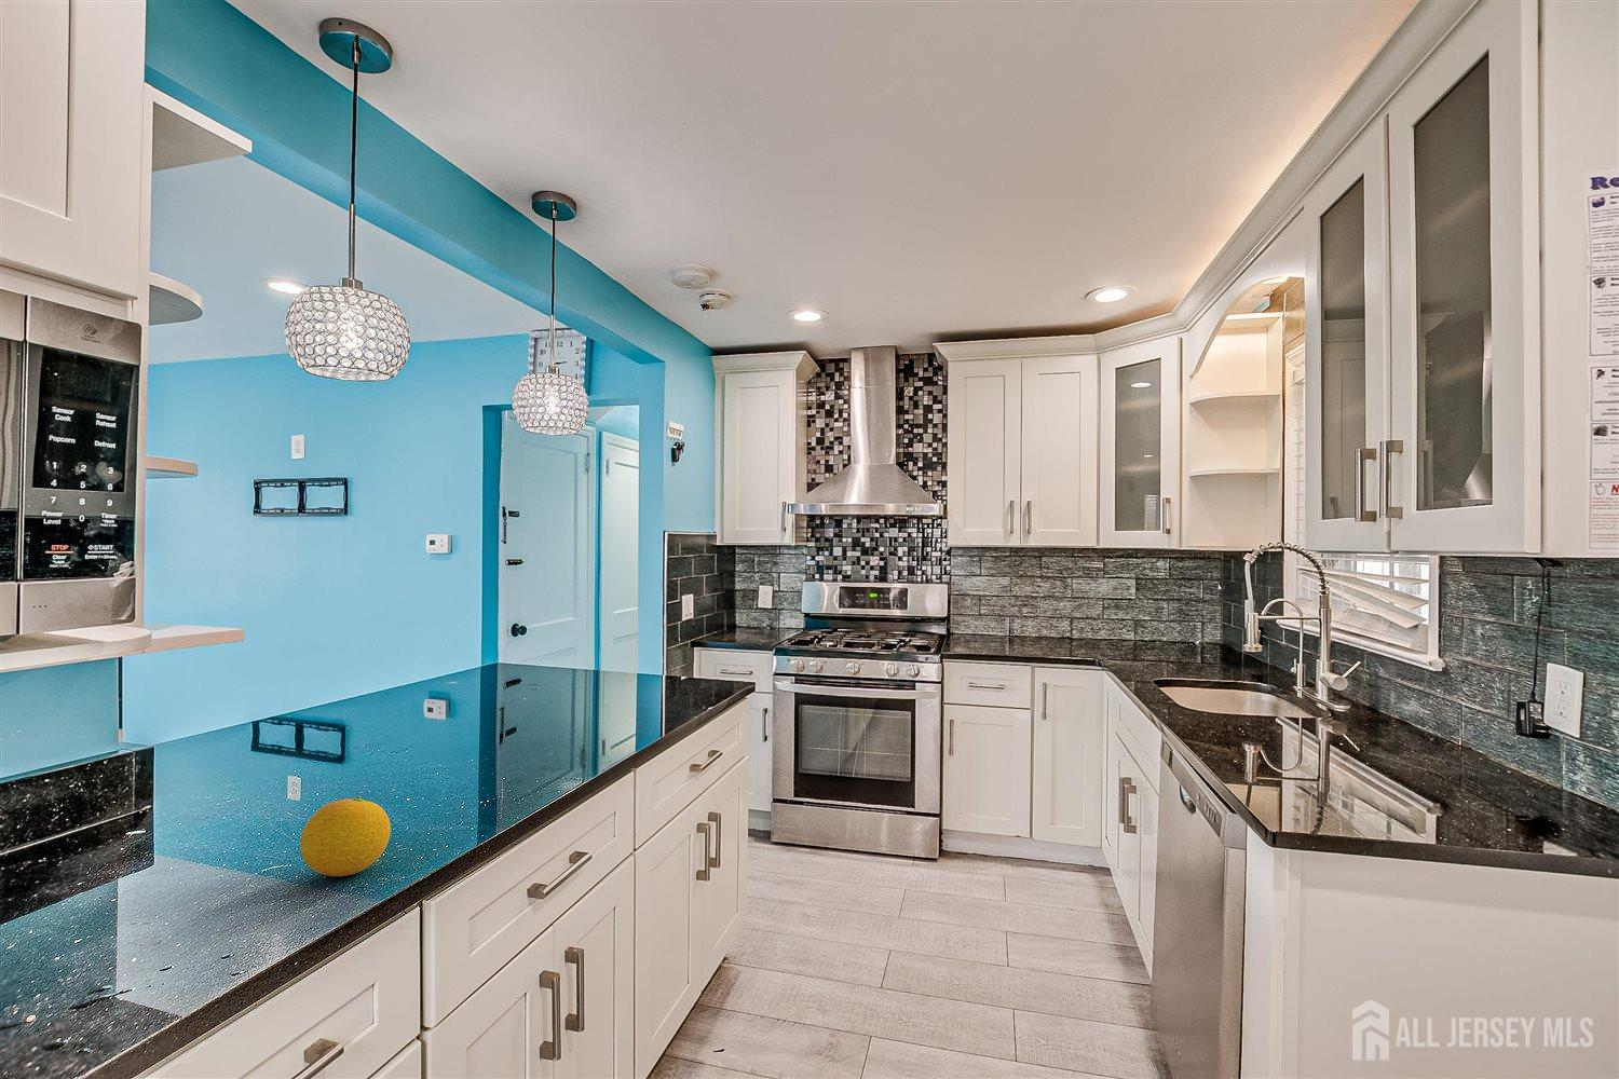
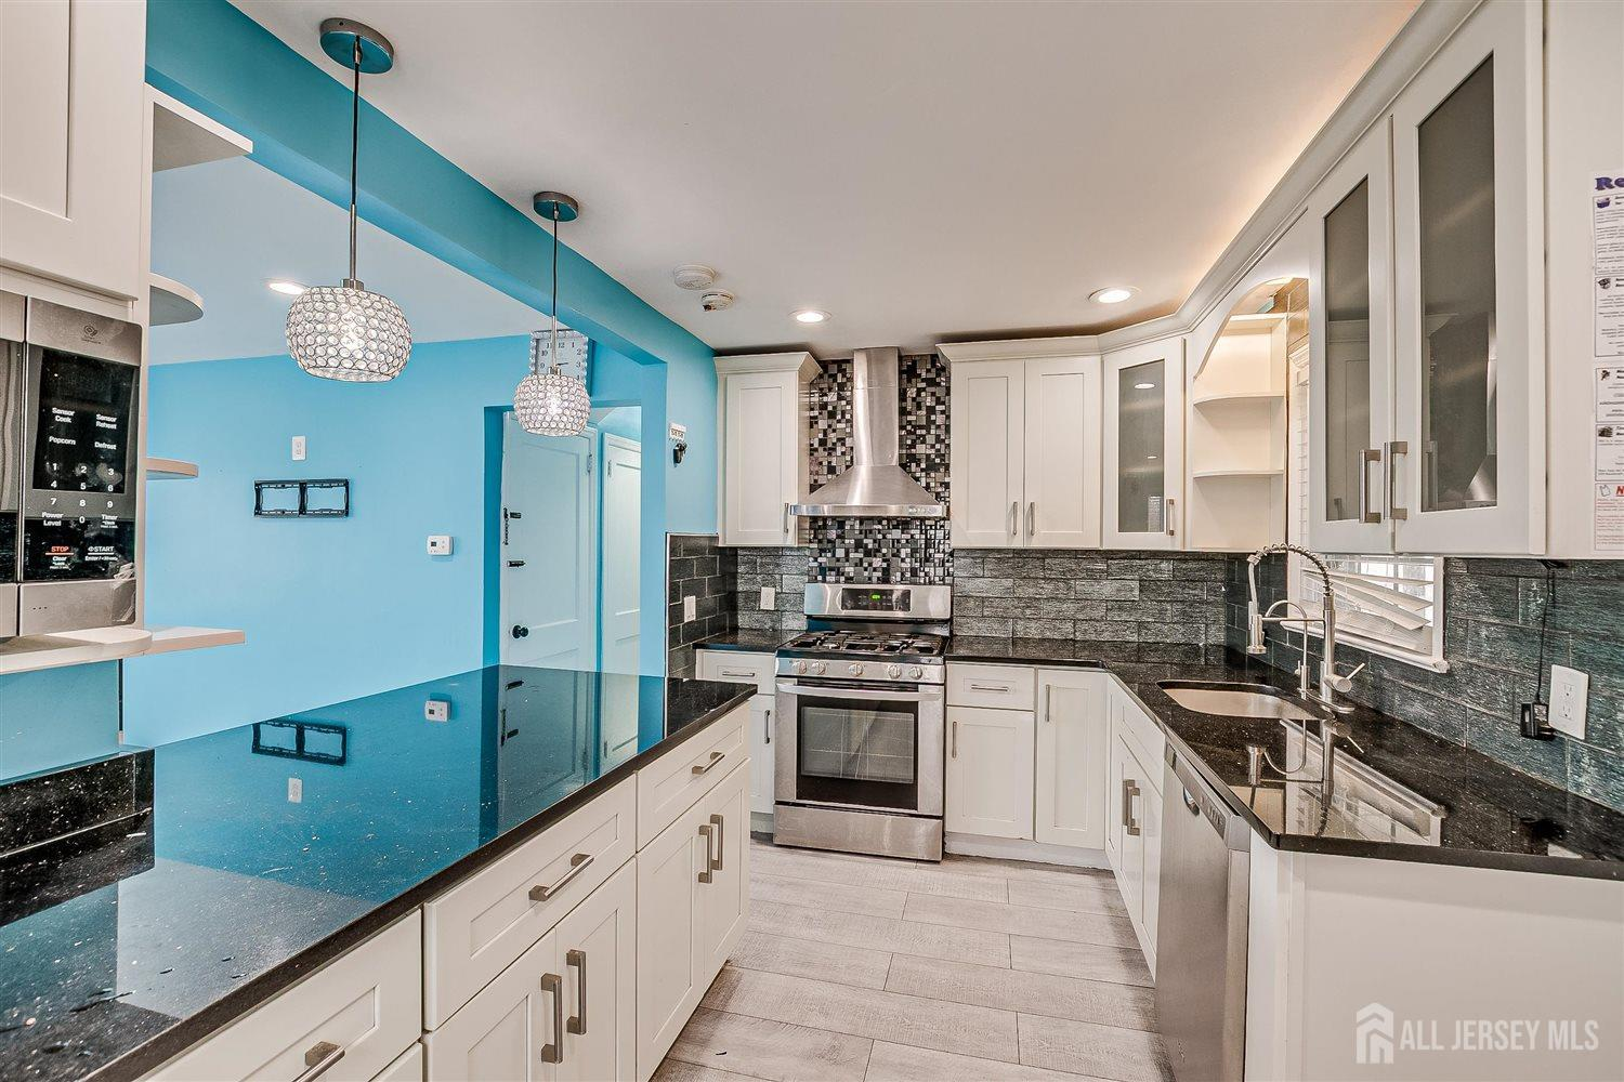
- fruit [299,795,391,877]
